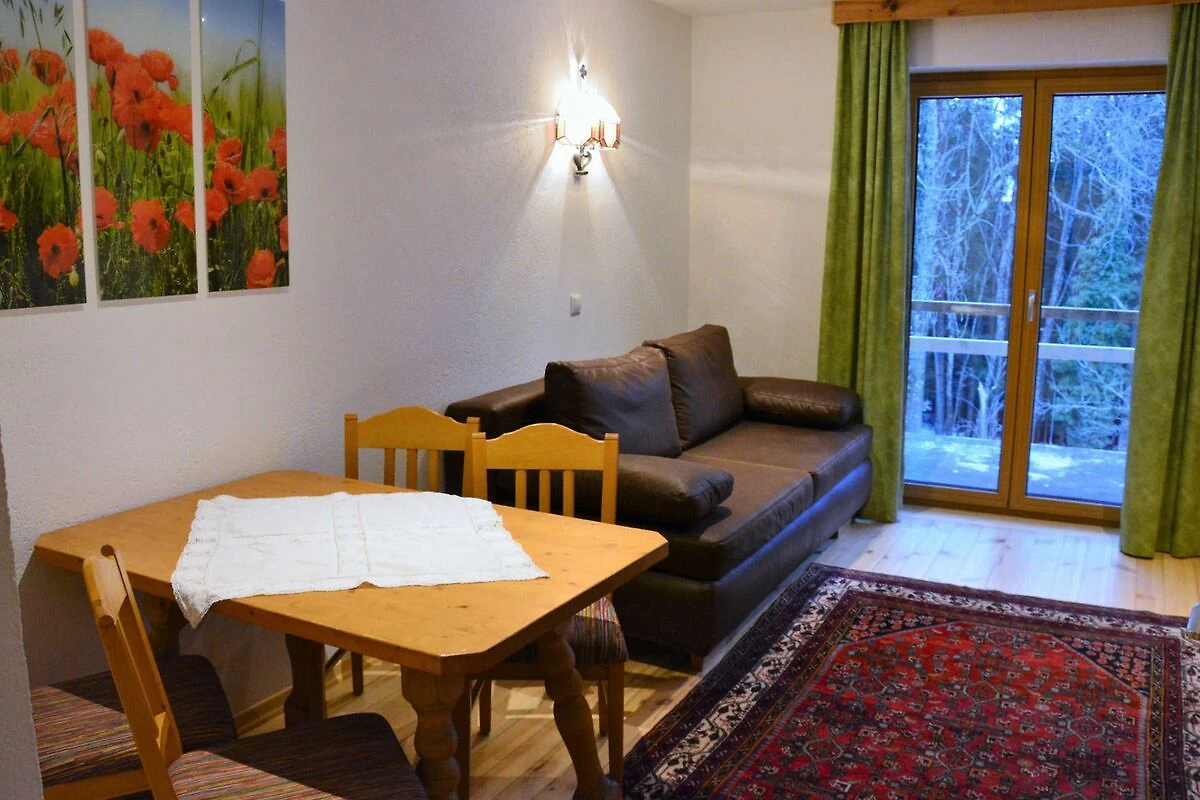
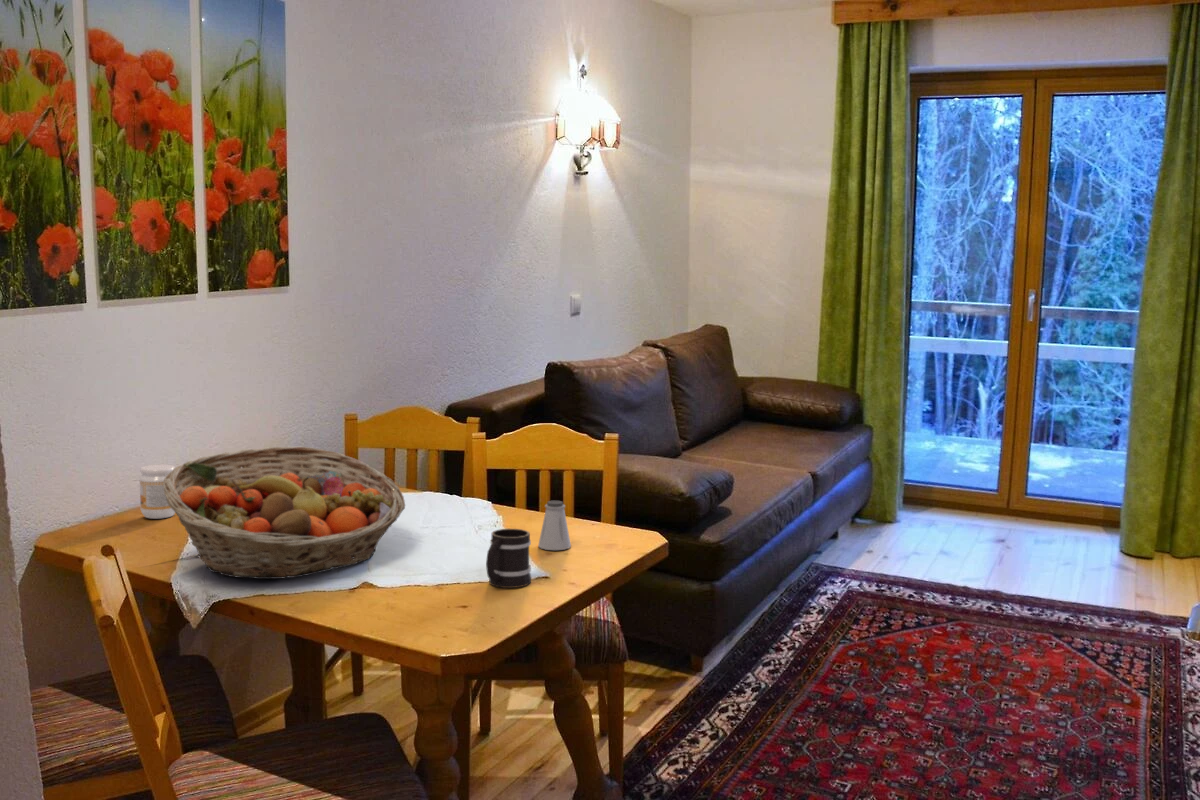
+ mug [485,528,532,589]
+ fruit basket [163,446,406,580]
+ saltshaker [537,500,572,551]
+ jam [138,463,176,520]
